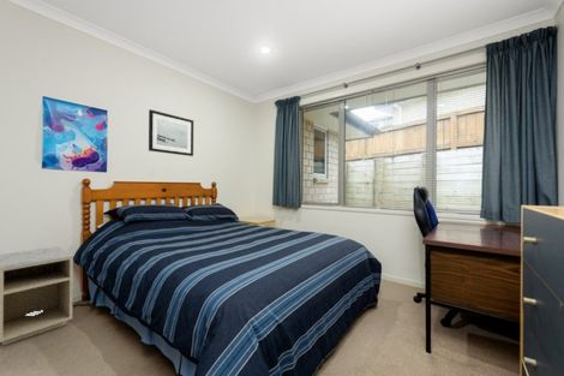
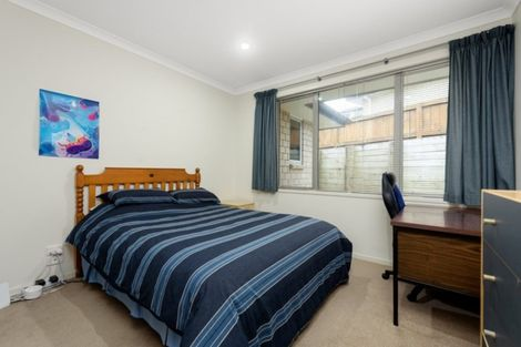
- wall art [148,108,194,157]
- nightstand [0,245,76,347]
